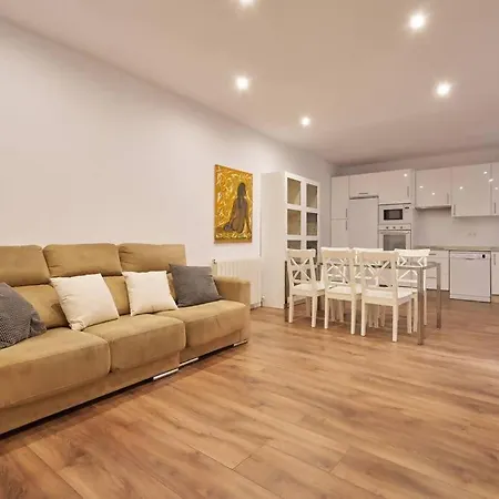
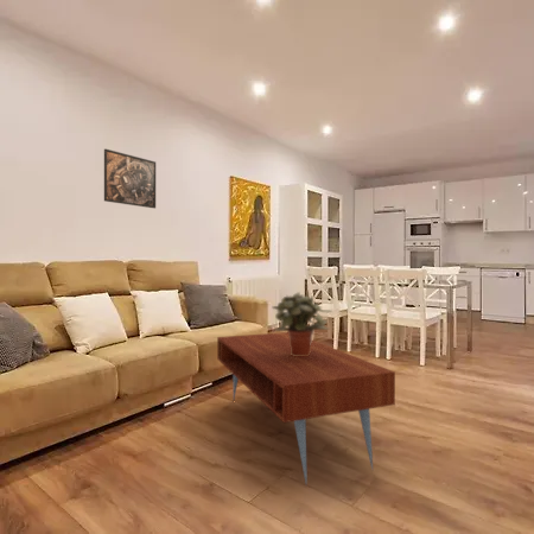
+ coffee table [216,331,396,488]
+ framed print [103,148,157,210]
+ potted plant [271,291,333,356]
